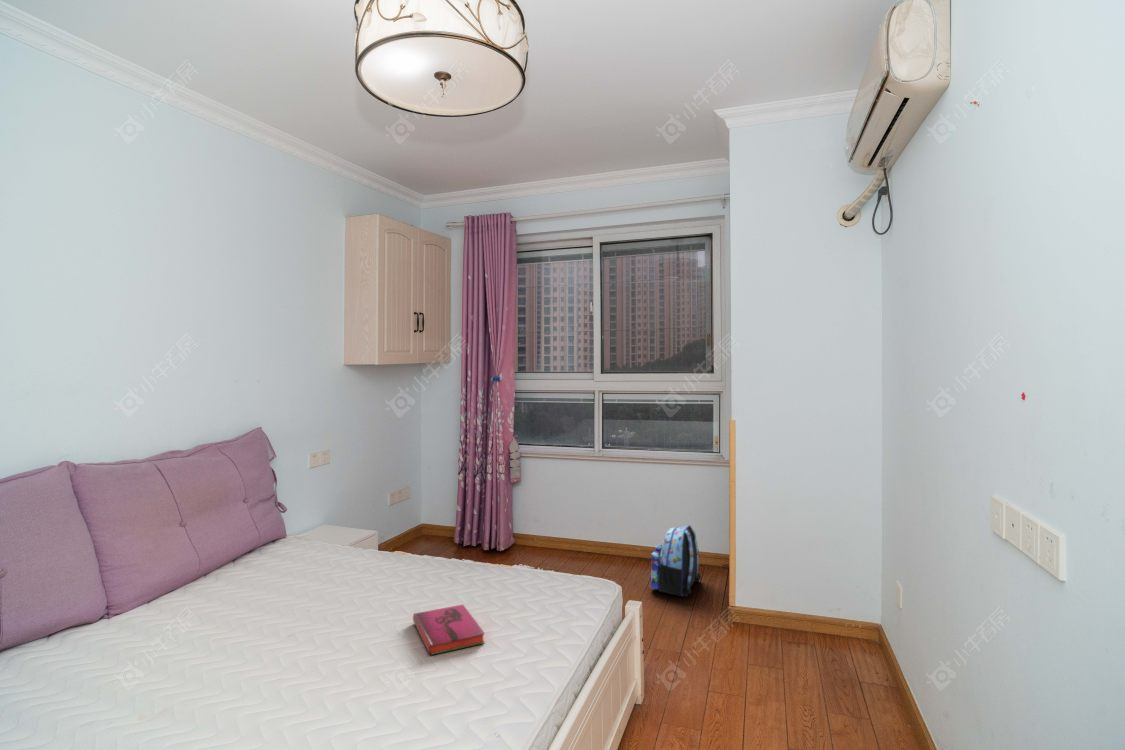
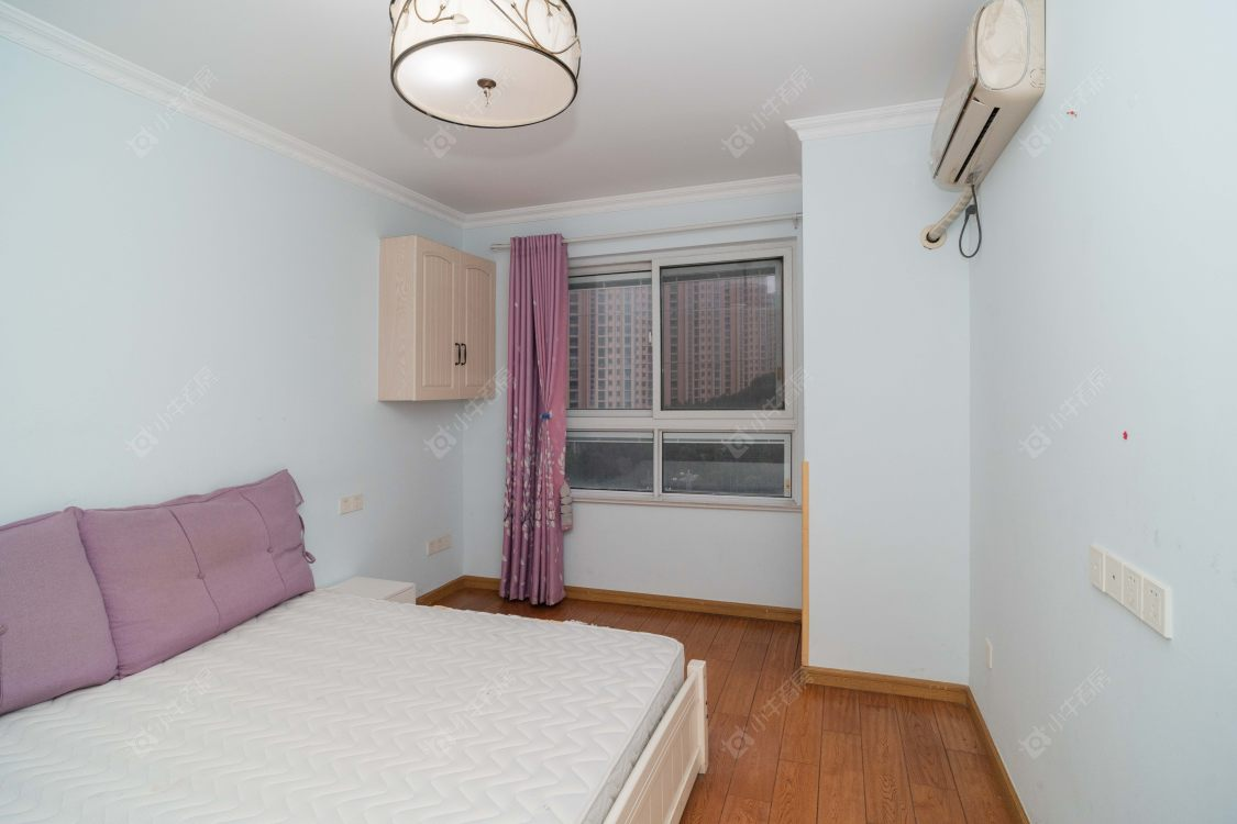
- backpack [649,524,702,598]
- hardback book [412,604,486,656]
